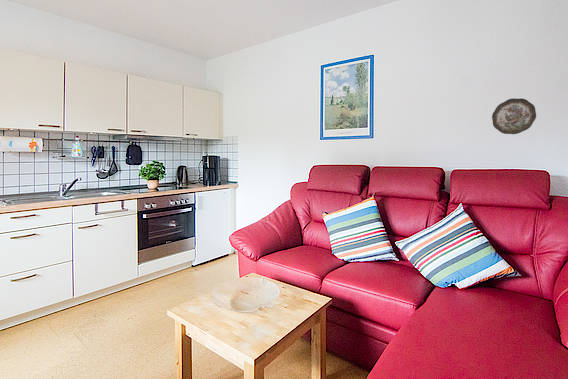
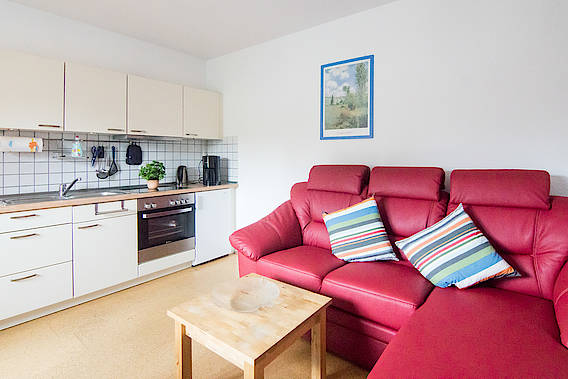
- decorative plate [491,97,537,135]
